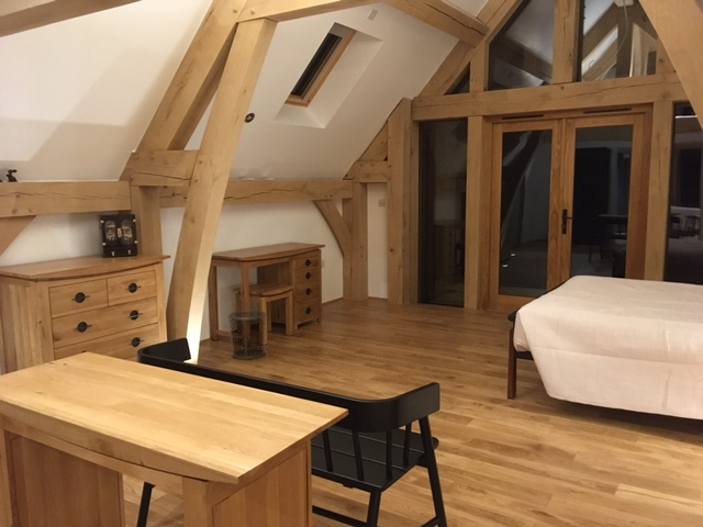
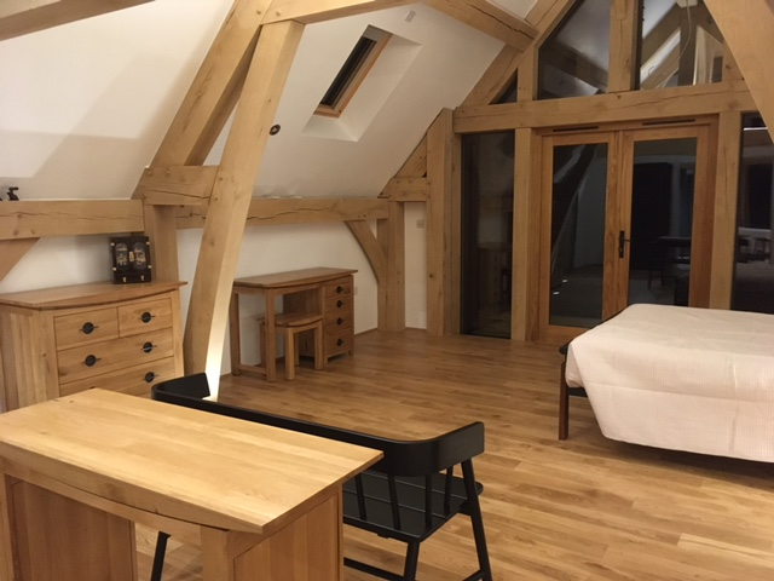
- waste bin [226,310,268,360]
